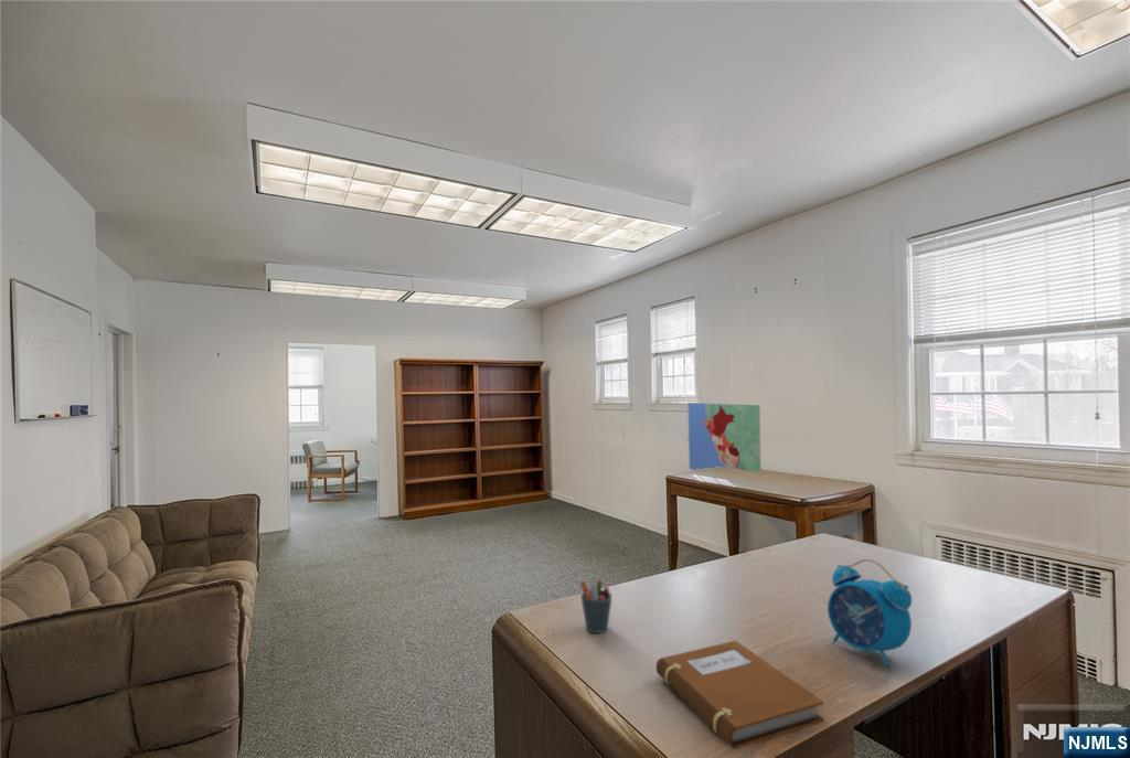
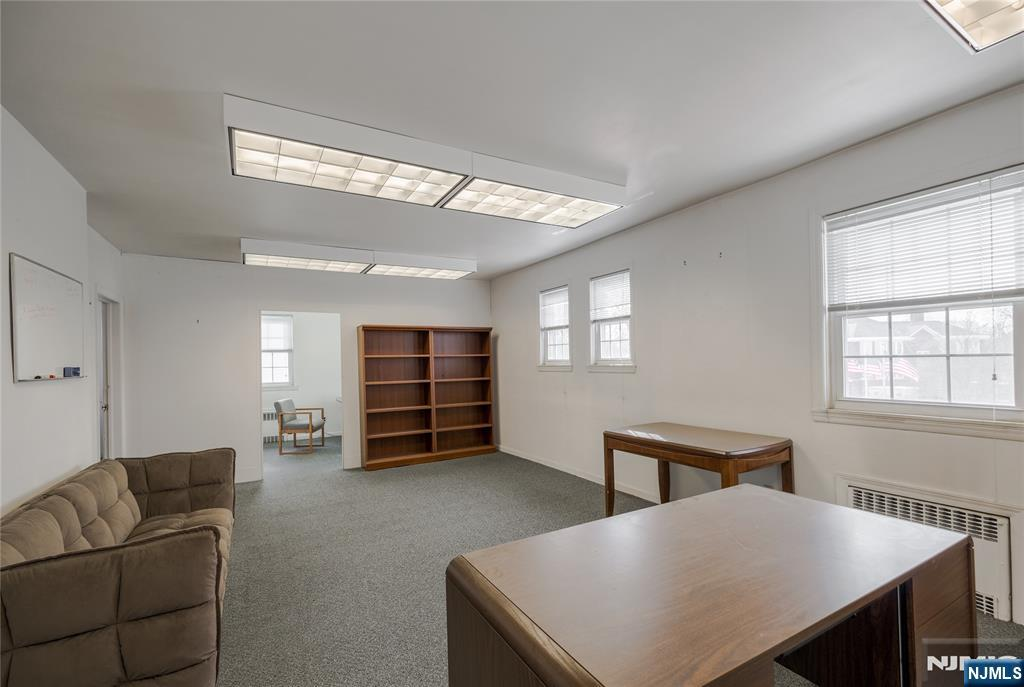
- notebook [655,640,825,749]
- map [687,402,763,474]
- alarm clock [827,558,913,669]
- pen holder [579,579,612,634]
